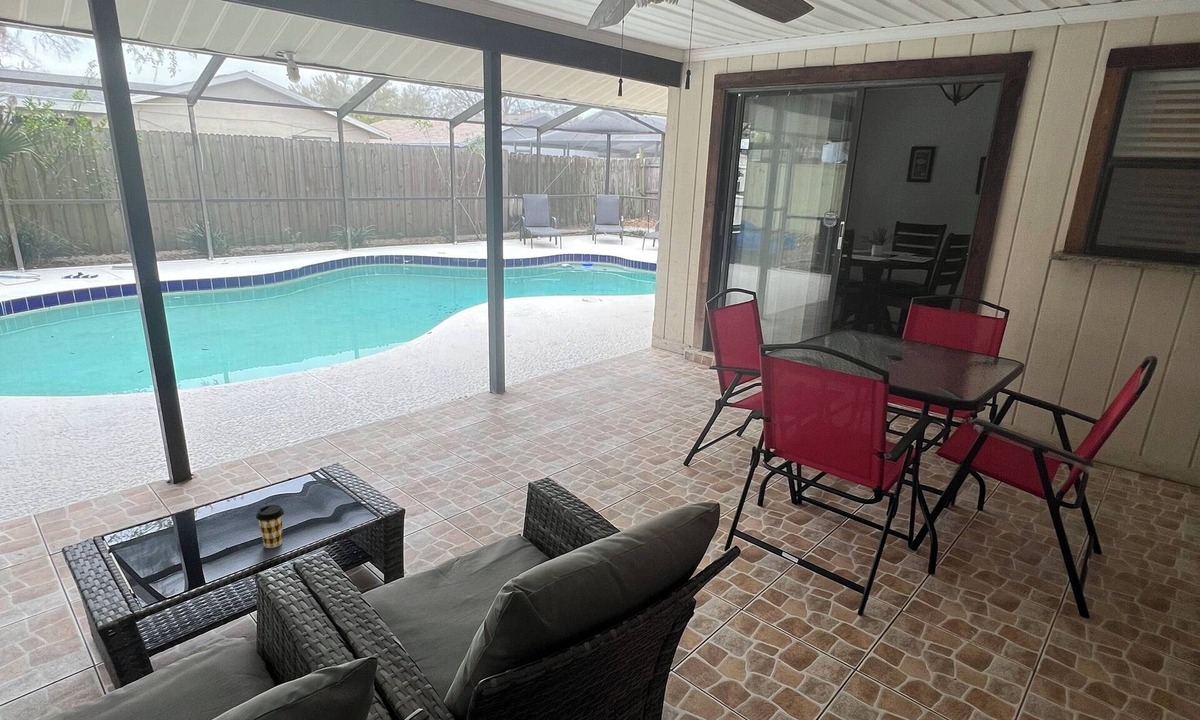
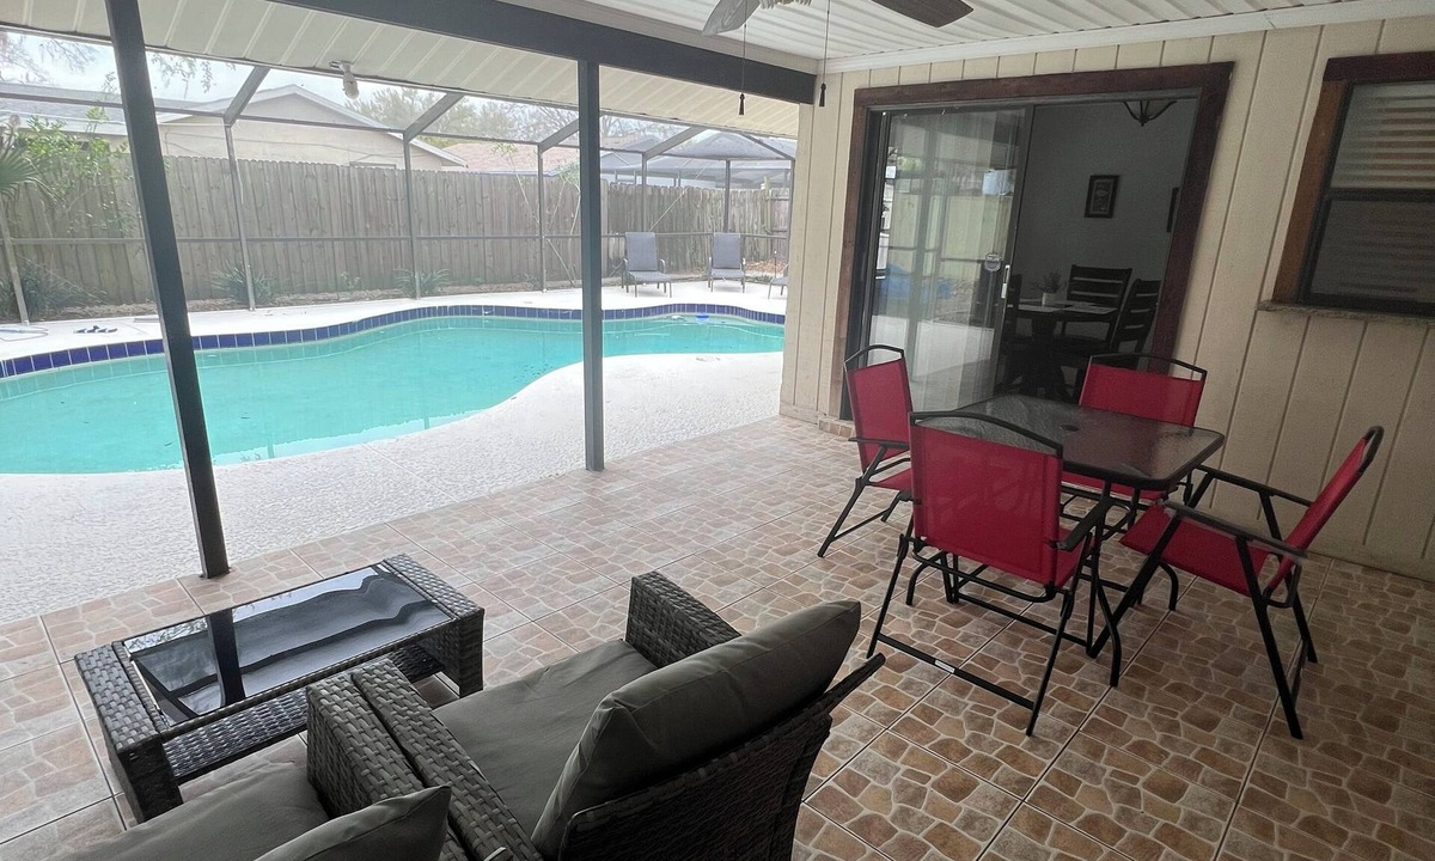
- coffee cup [255,504,285,549]
